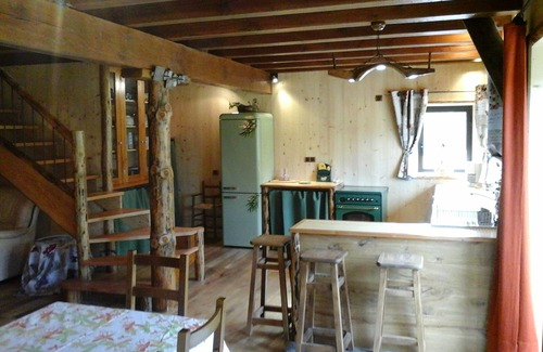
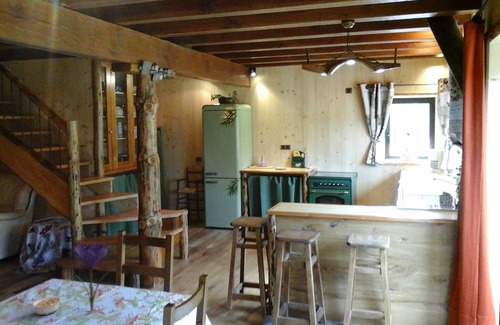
+ flower [72,242,110,312]
+ legume [25,295,63,316]
